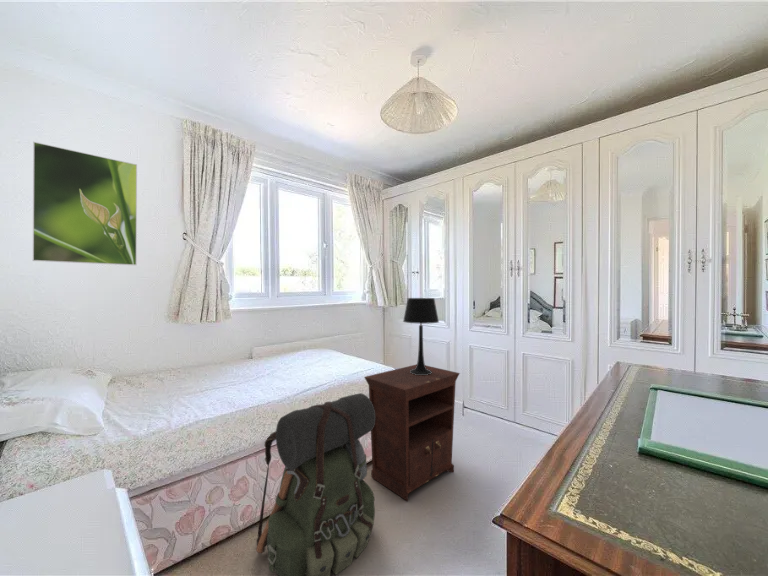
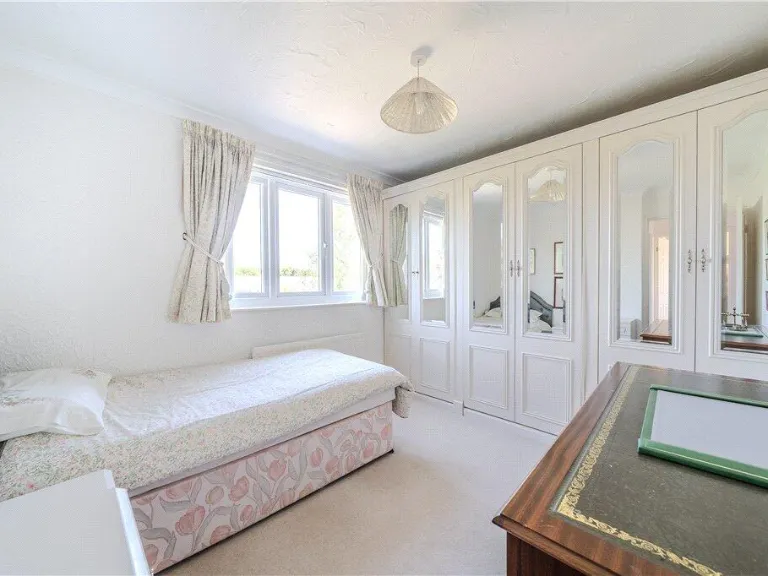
- backpack [255,392,376,576]
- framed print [32,141,138,266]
- table lamp [402,297,440,375]
- nightstand [363,364,461,502]
